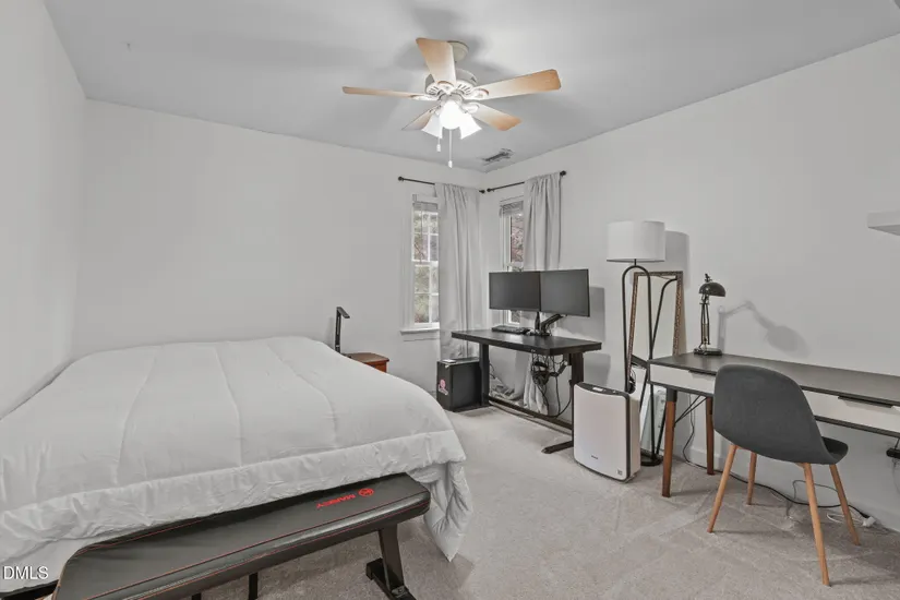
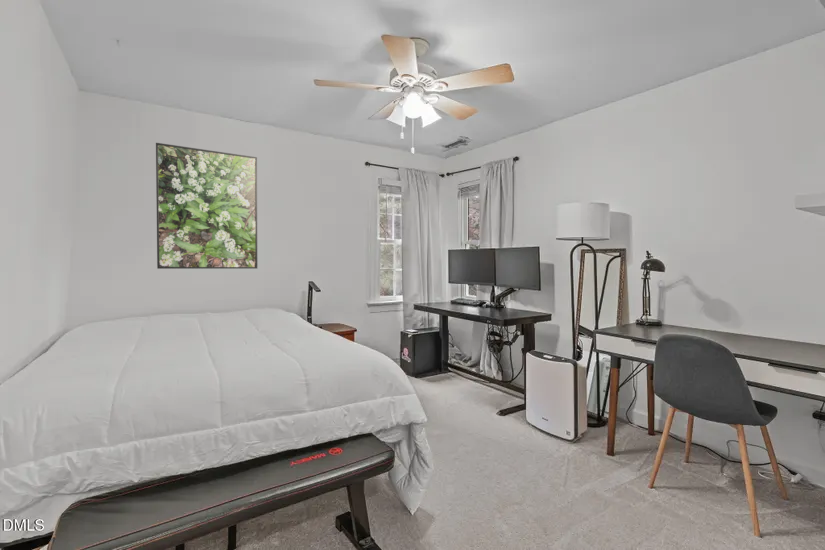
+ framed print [155,142,258,270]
